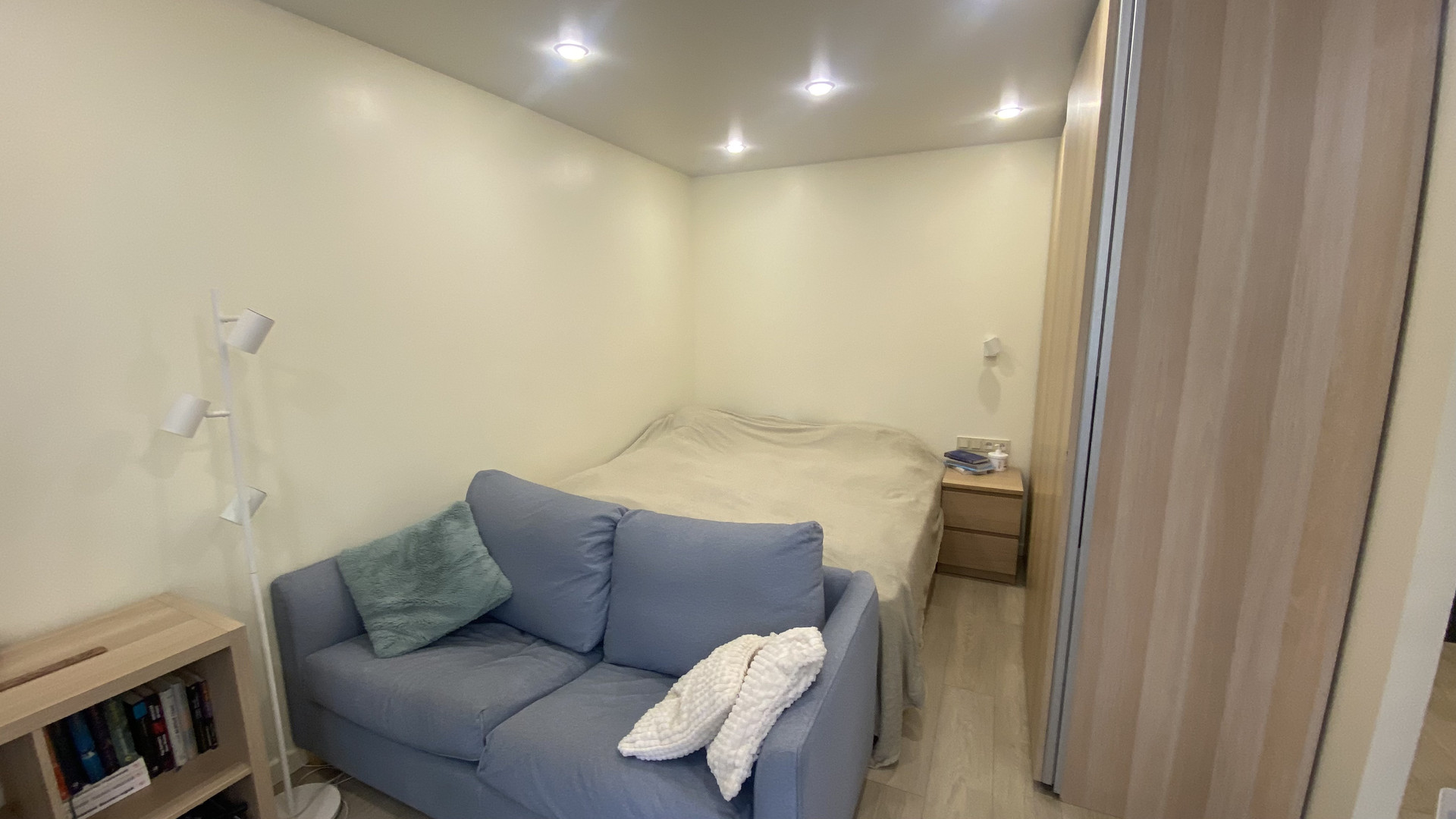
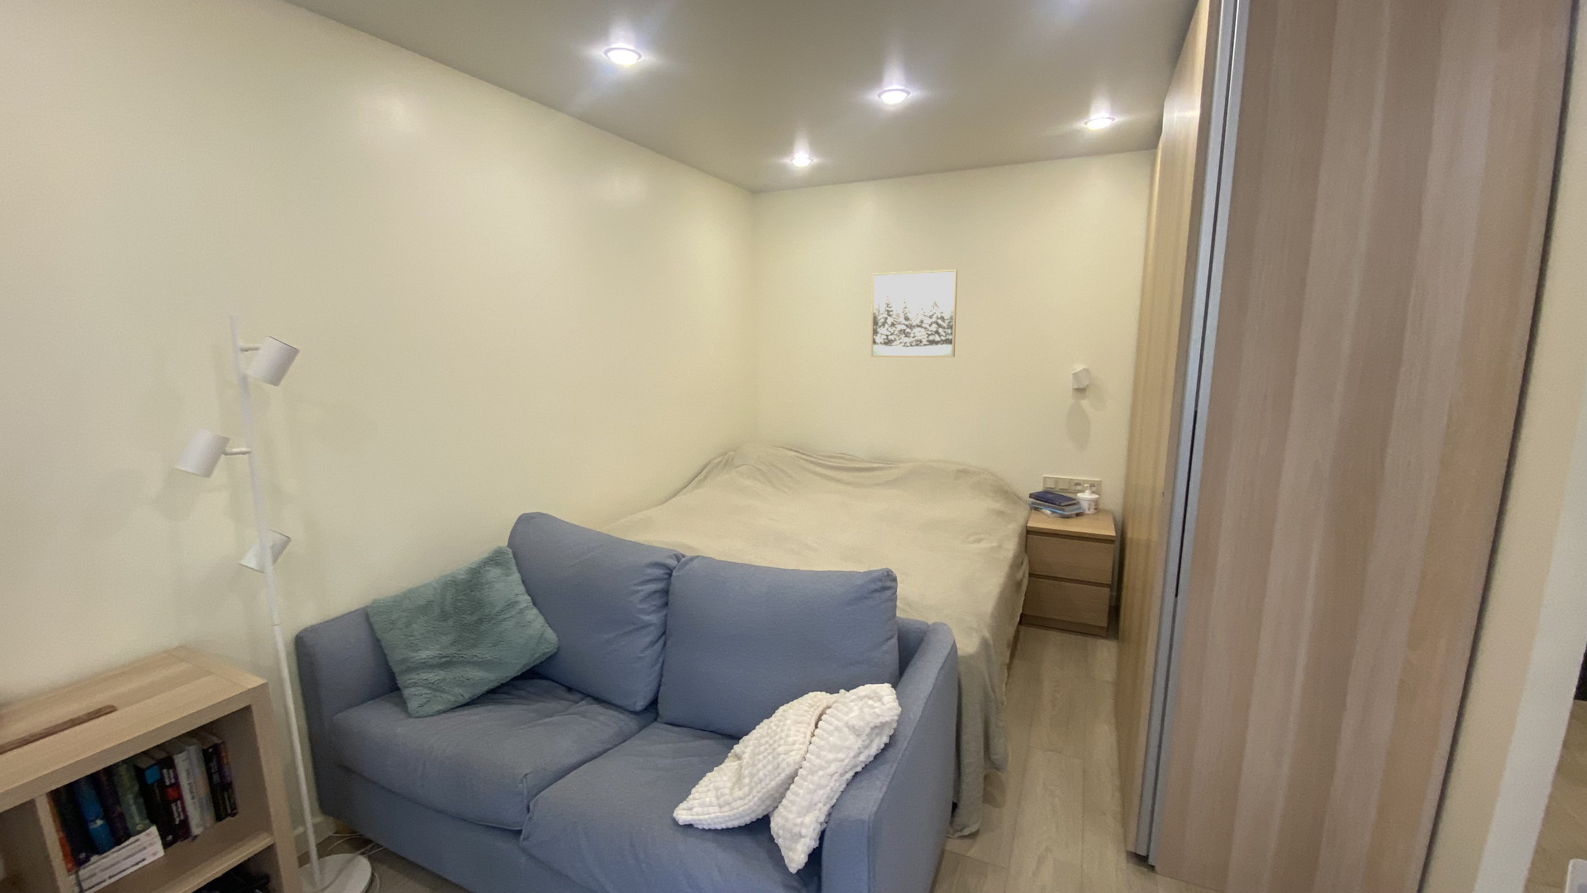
+ wall art [871,268,958,358]
